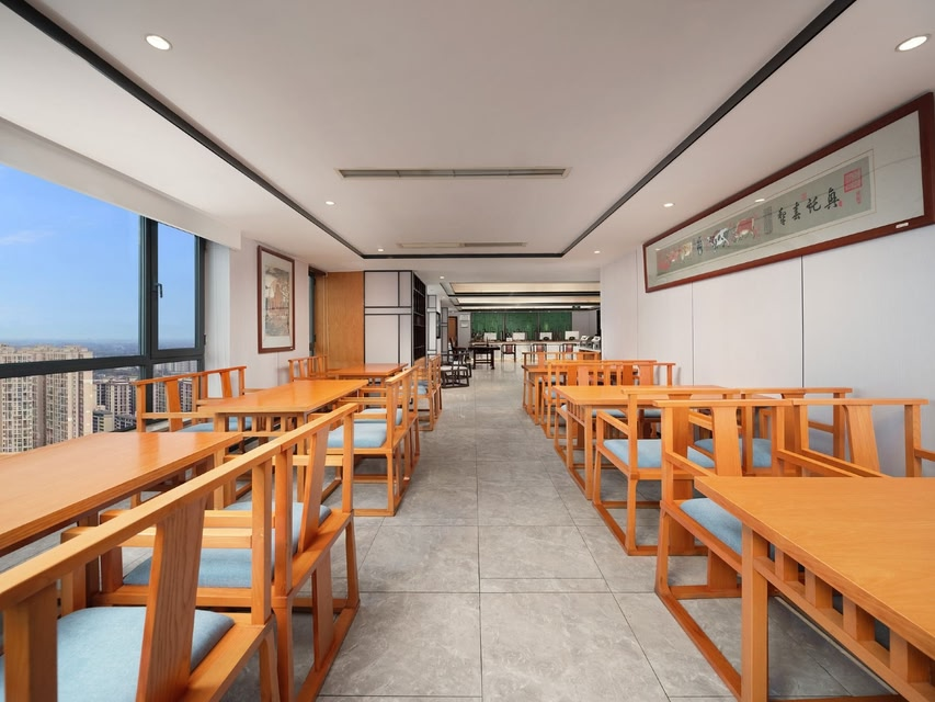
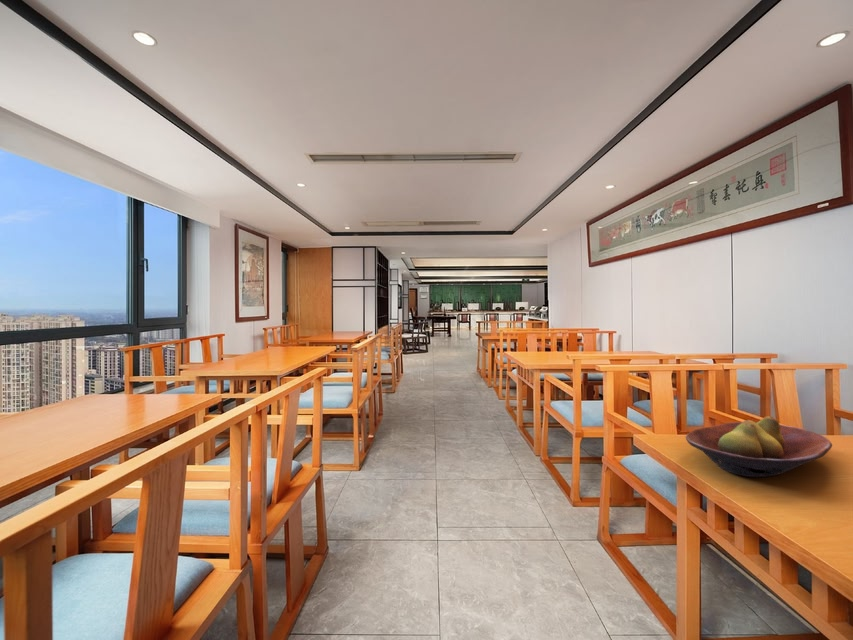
+ fruit bowl [685,415,833,478]
